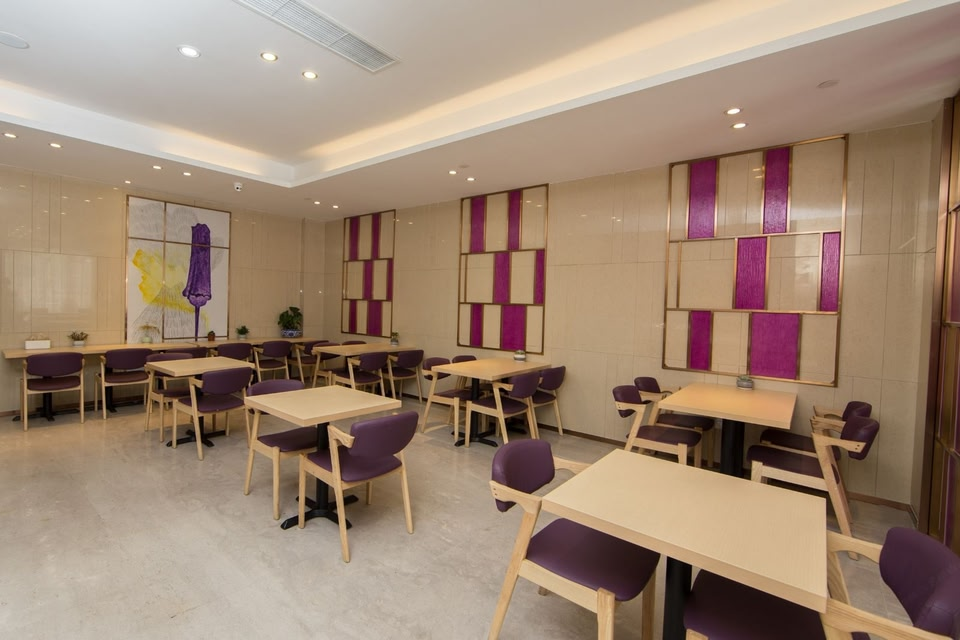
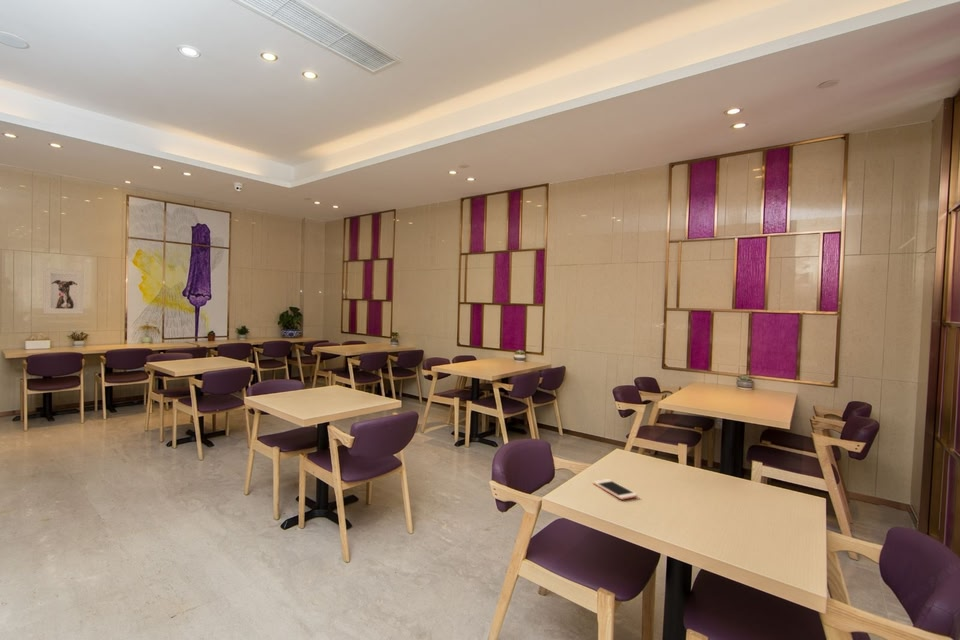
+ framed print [43,267,85,315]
+ cell phone [592,478,639,501]
